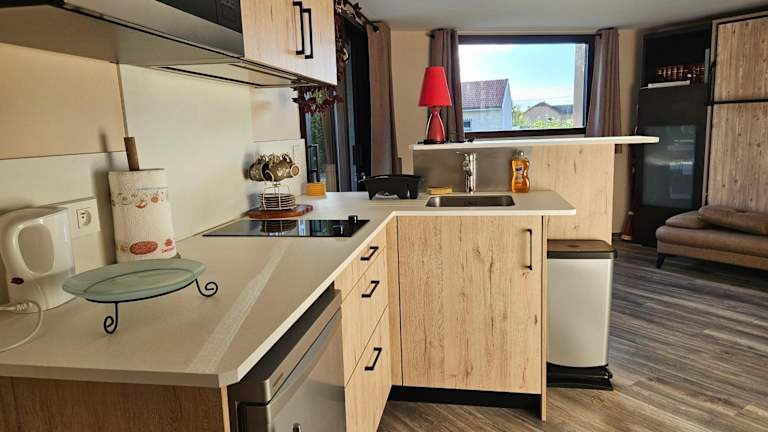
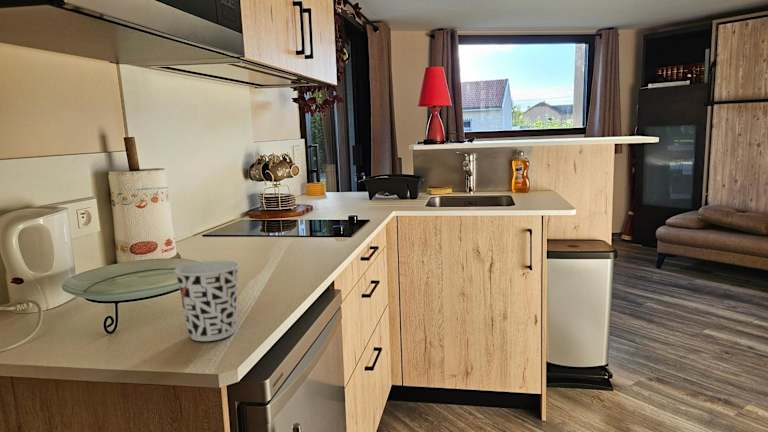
+ cup [173,260,240,342]
